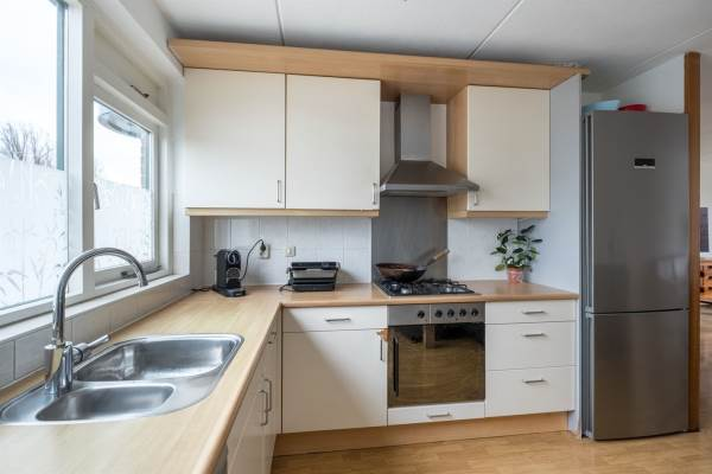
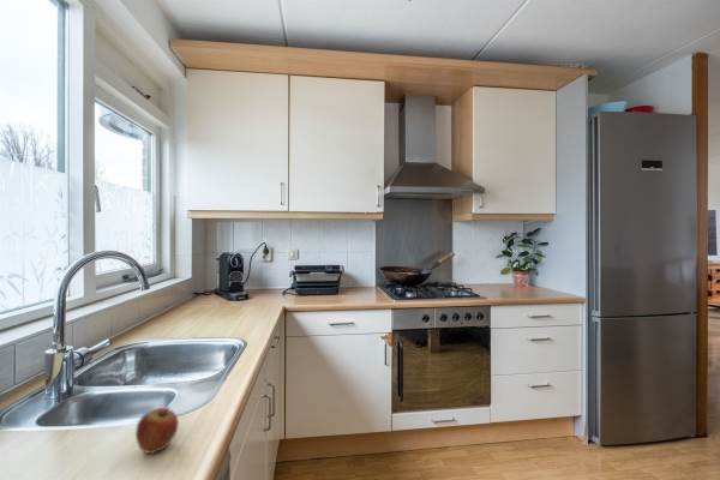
+ fruit [134,404,180,455]
